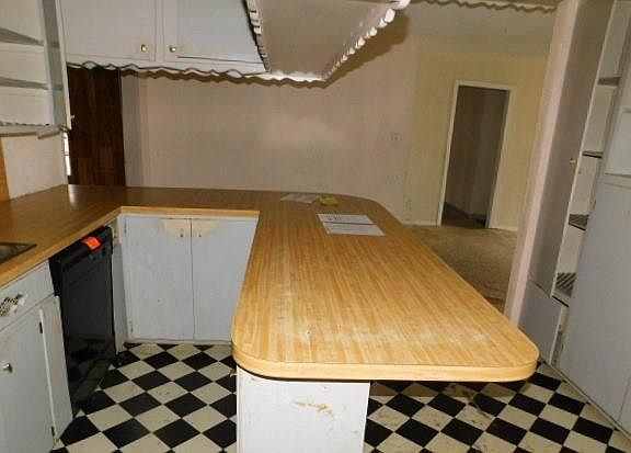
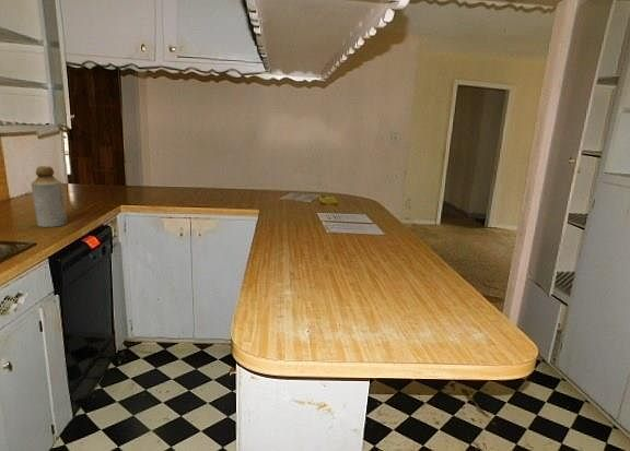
+ bottle [30,165,68,228]
